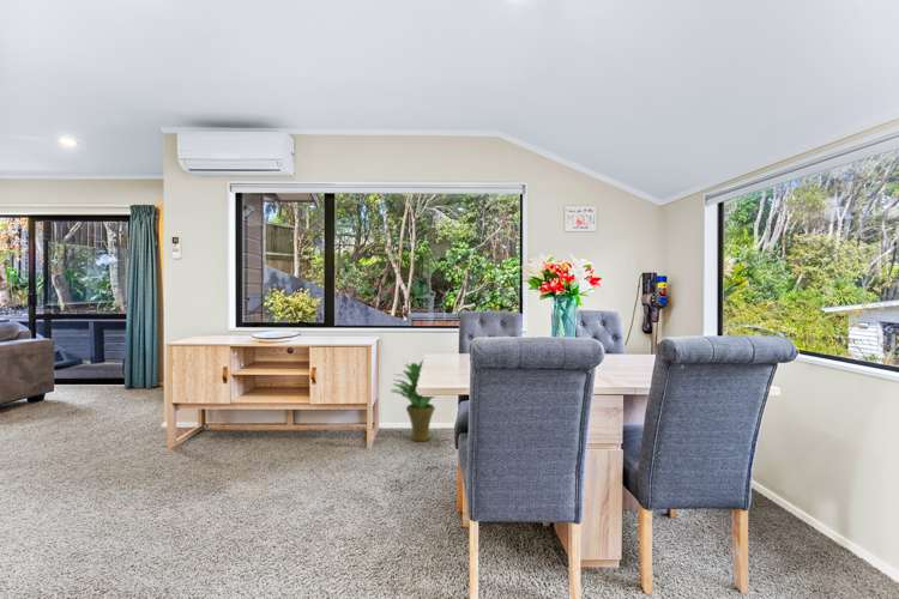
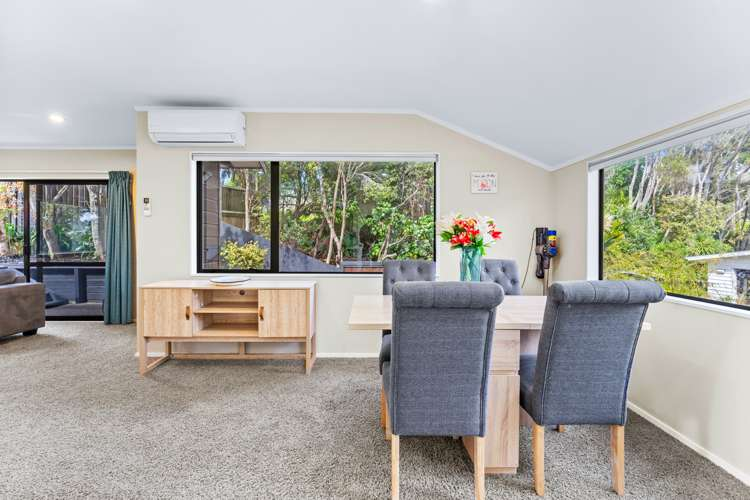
- potted plant [390,359,436,442]
